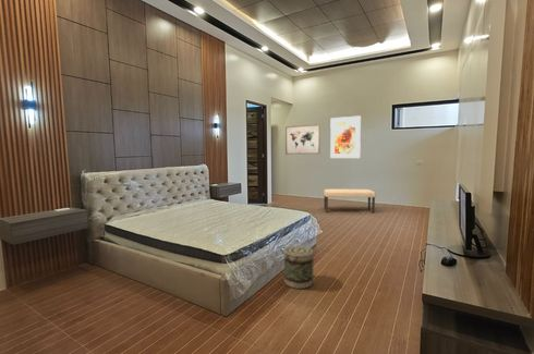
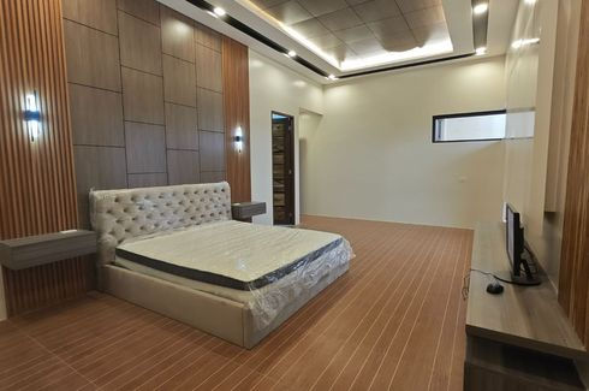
- wall art [284,123,321,155]
- bench [323,188,377,213]
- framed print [329,114,362,159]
- basket [283,245,315,290]
